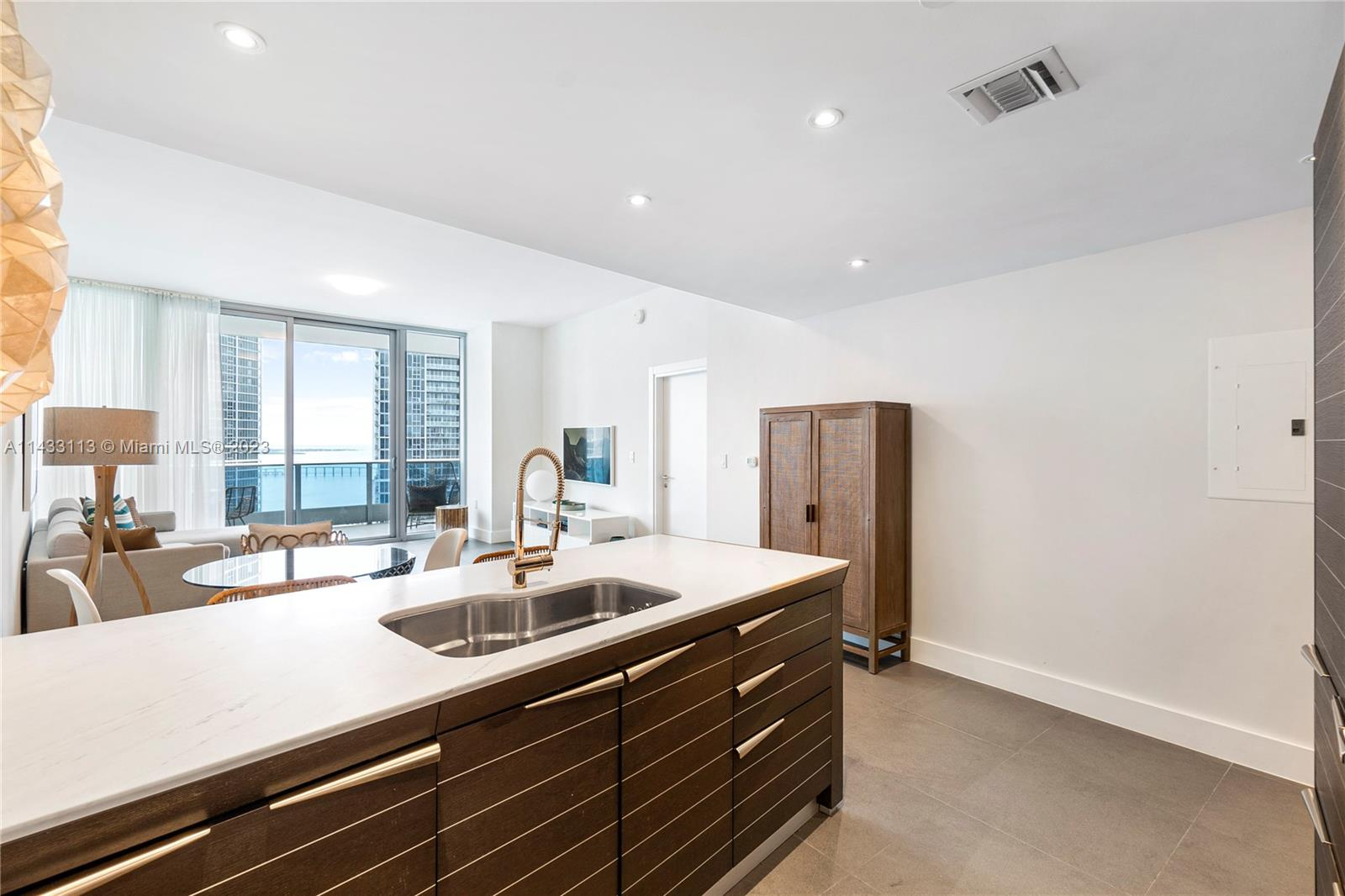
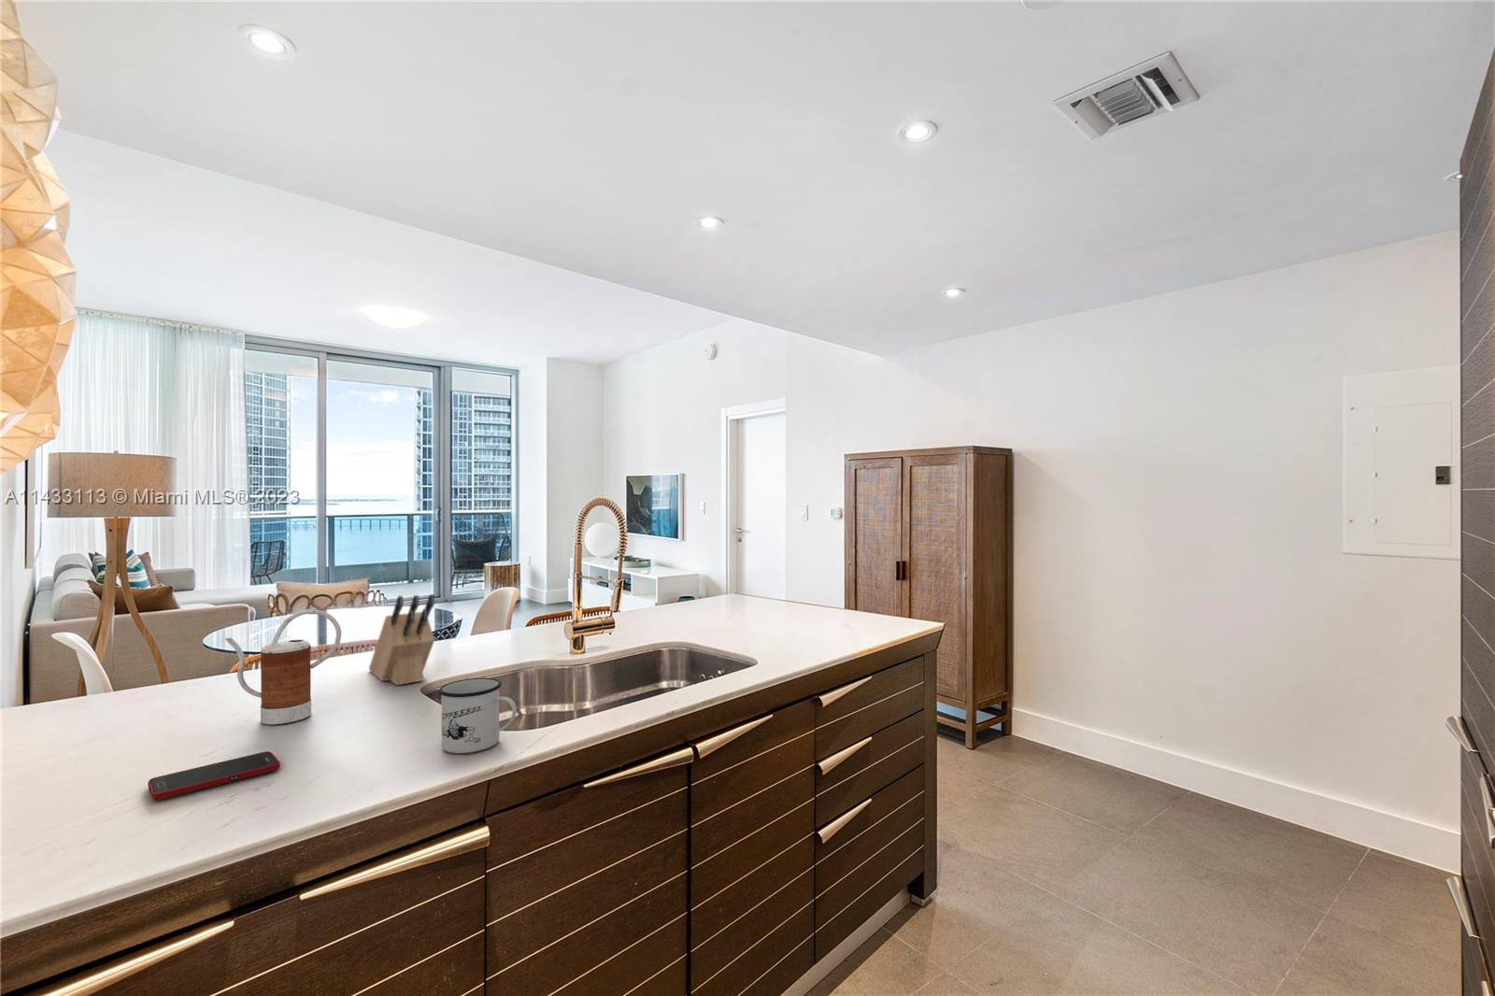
+ cell phone [147,750,281,800]
+ kettle [225,609,342,725]
+ mug [438,677,518,754]
+ knife block [368,594,436,686]
